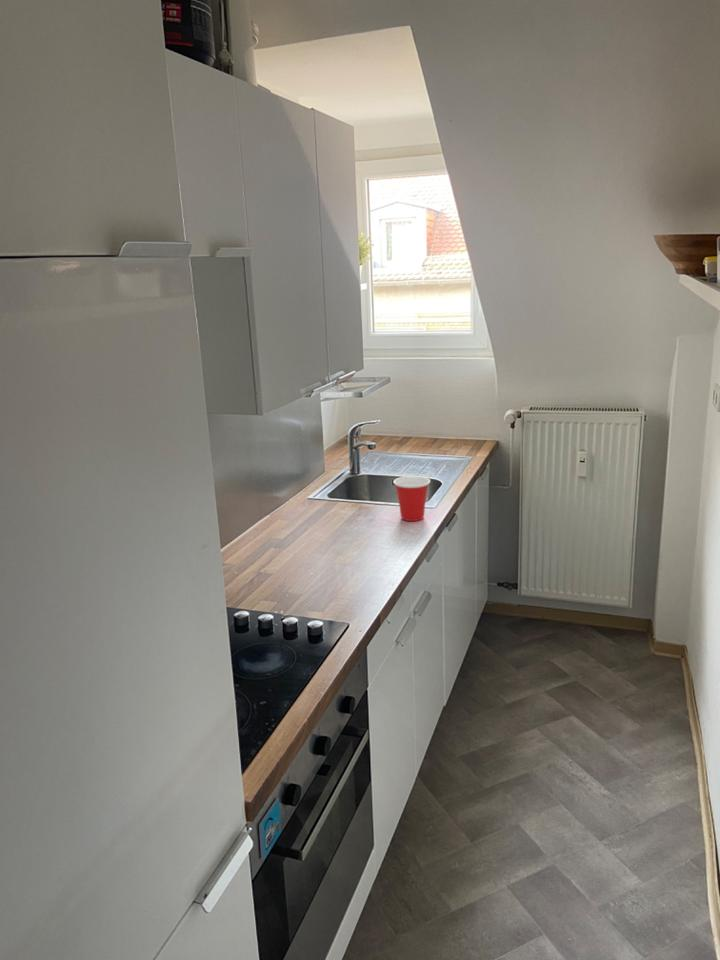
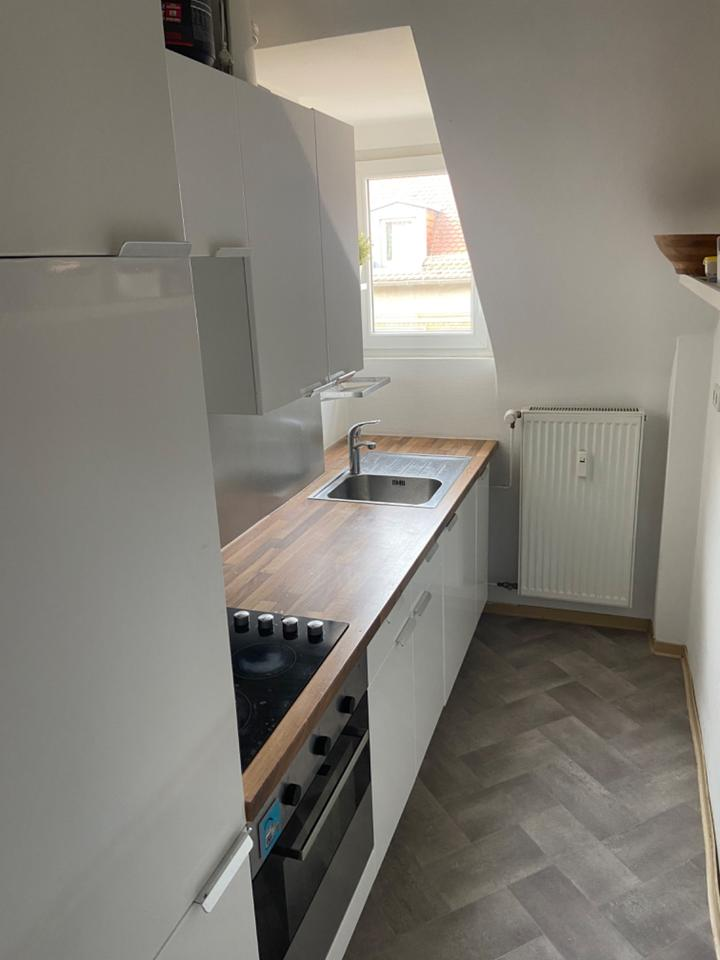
- cup [392,475,431,522]
